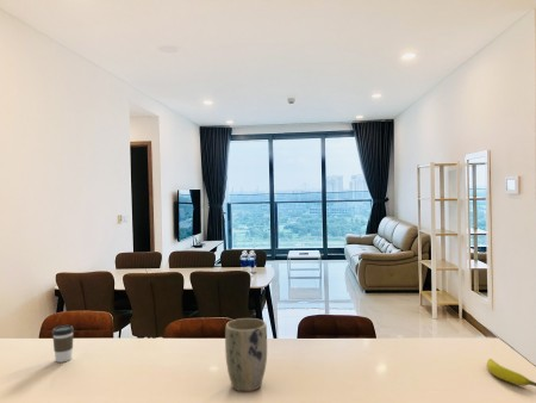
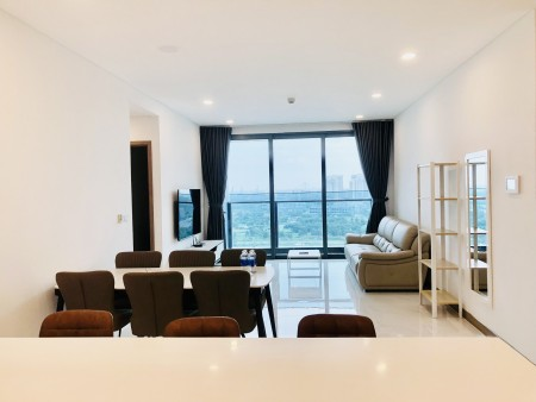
- plant pot [224,317,268,393]
- coffee cup [51,324,75,364]
- banana [486,358,536,388]
